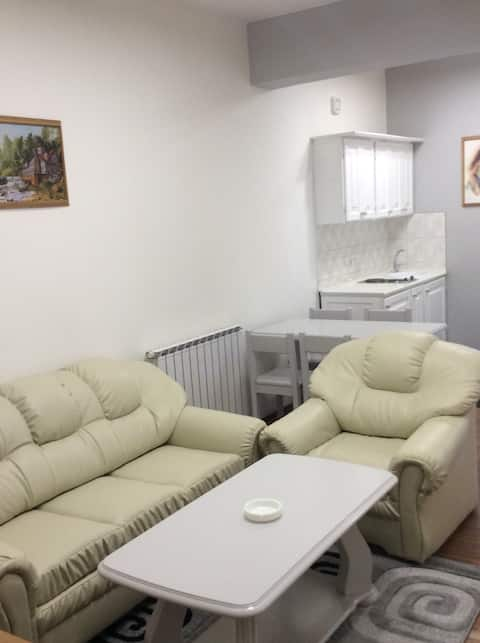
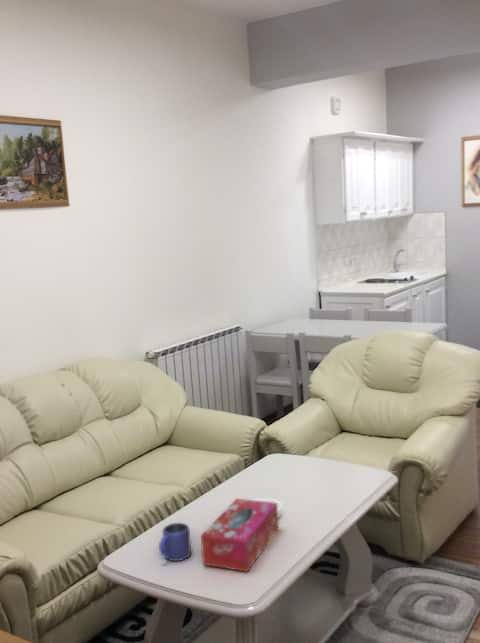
+ tissue box [200,497,279,573]
+ mug [158,522,192,562]
